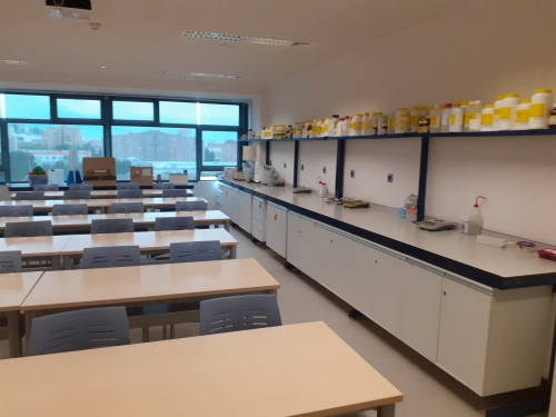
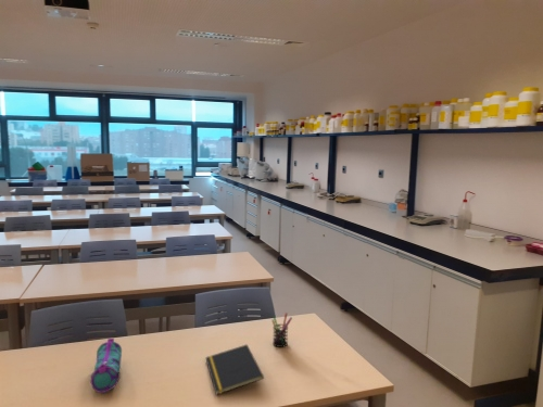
+ pencil case [89,338,123,394]
+ notepad [204,343,265,396]
+ pen holder [270,311,293,348]
